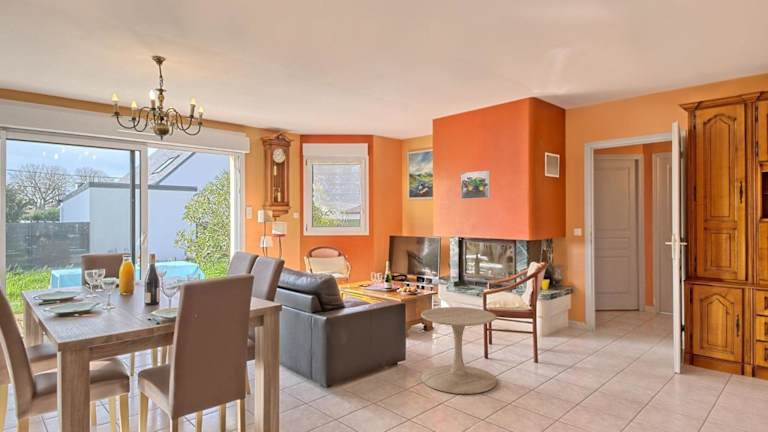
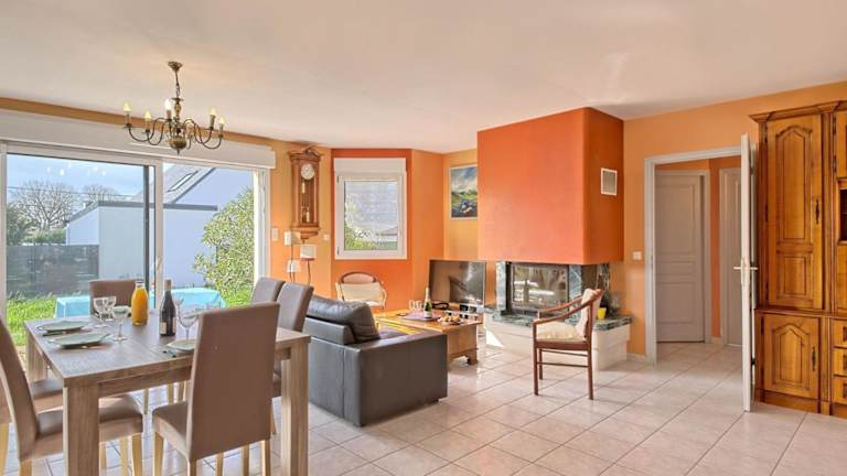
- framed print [460,170,491,200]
- side table [420,306,498,395]
